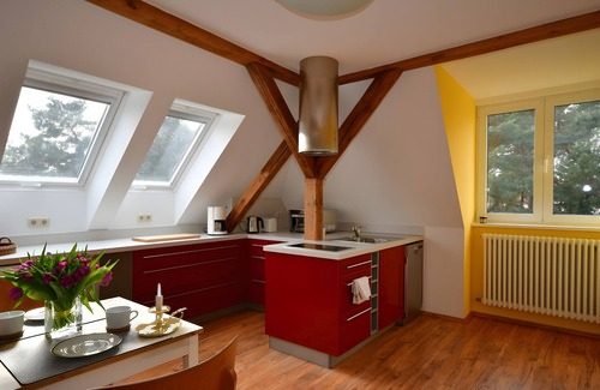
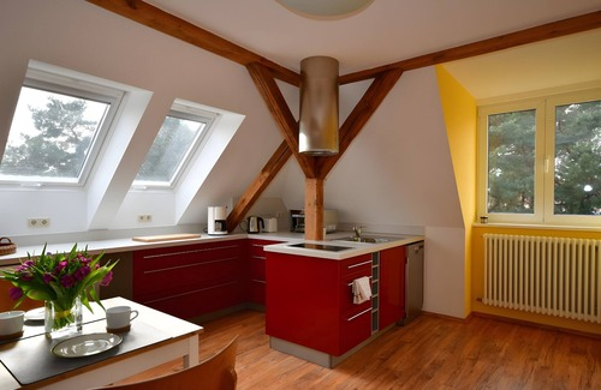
- candle holder [134,282,187,338]
